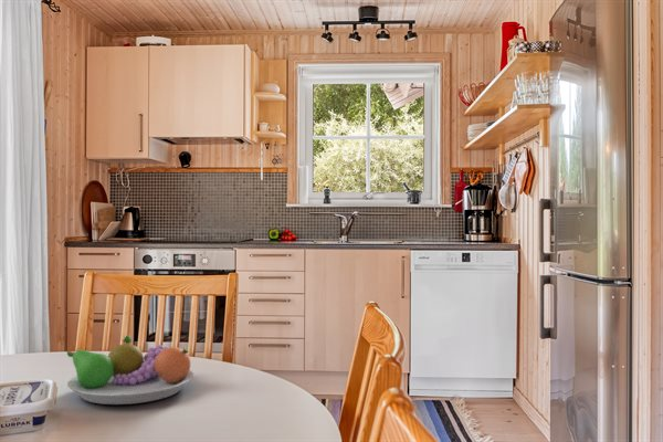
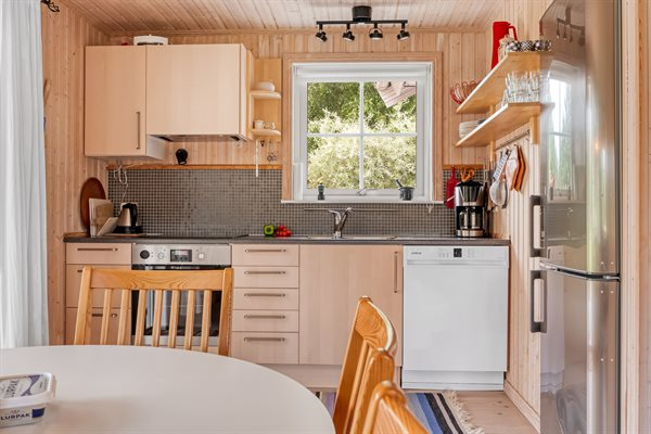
- fruit bowl [66,334,194,406]
